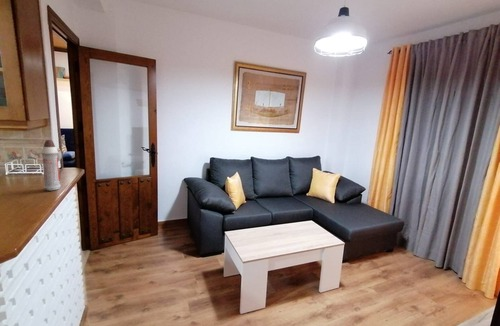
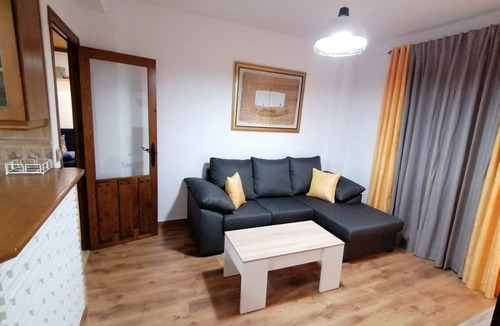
- spray bottle [40,139,62,191]
